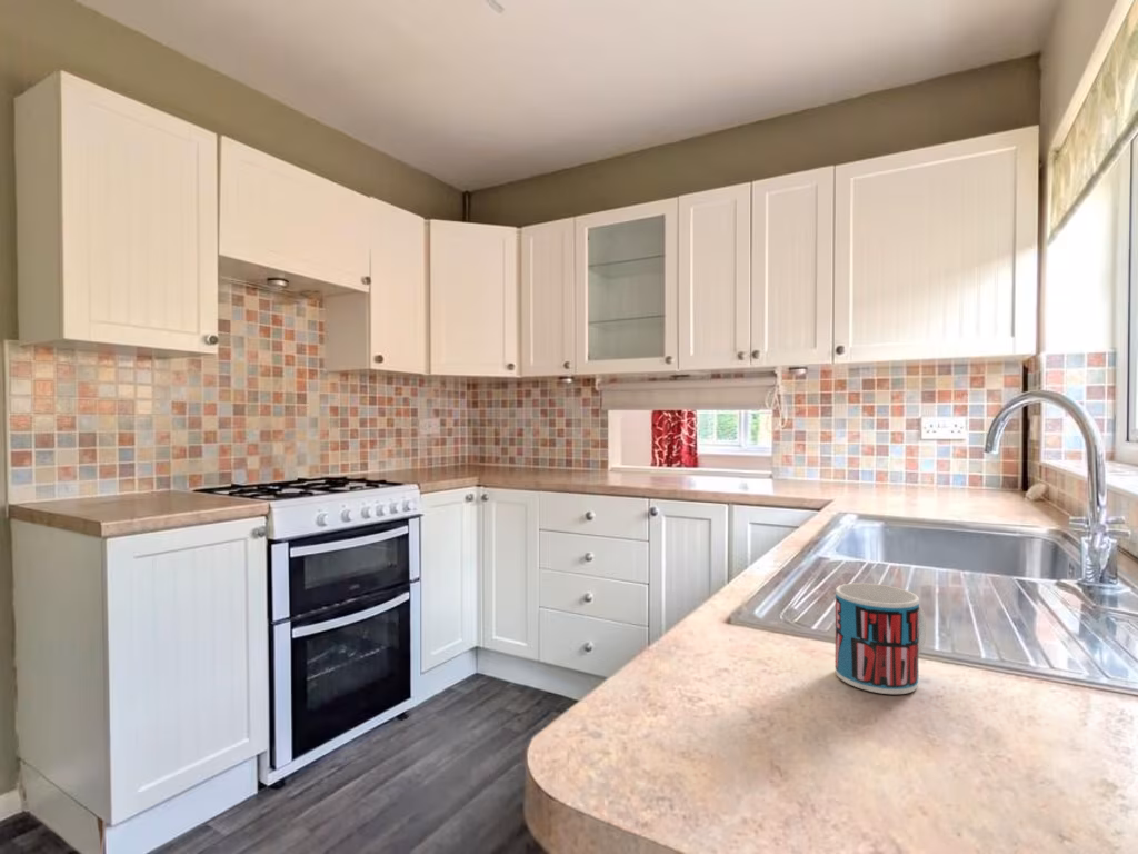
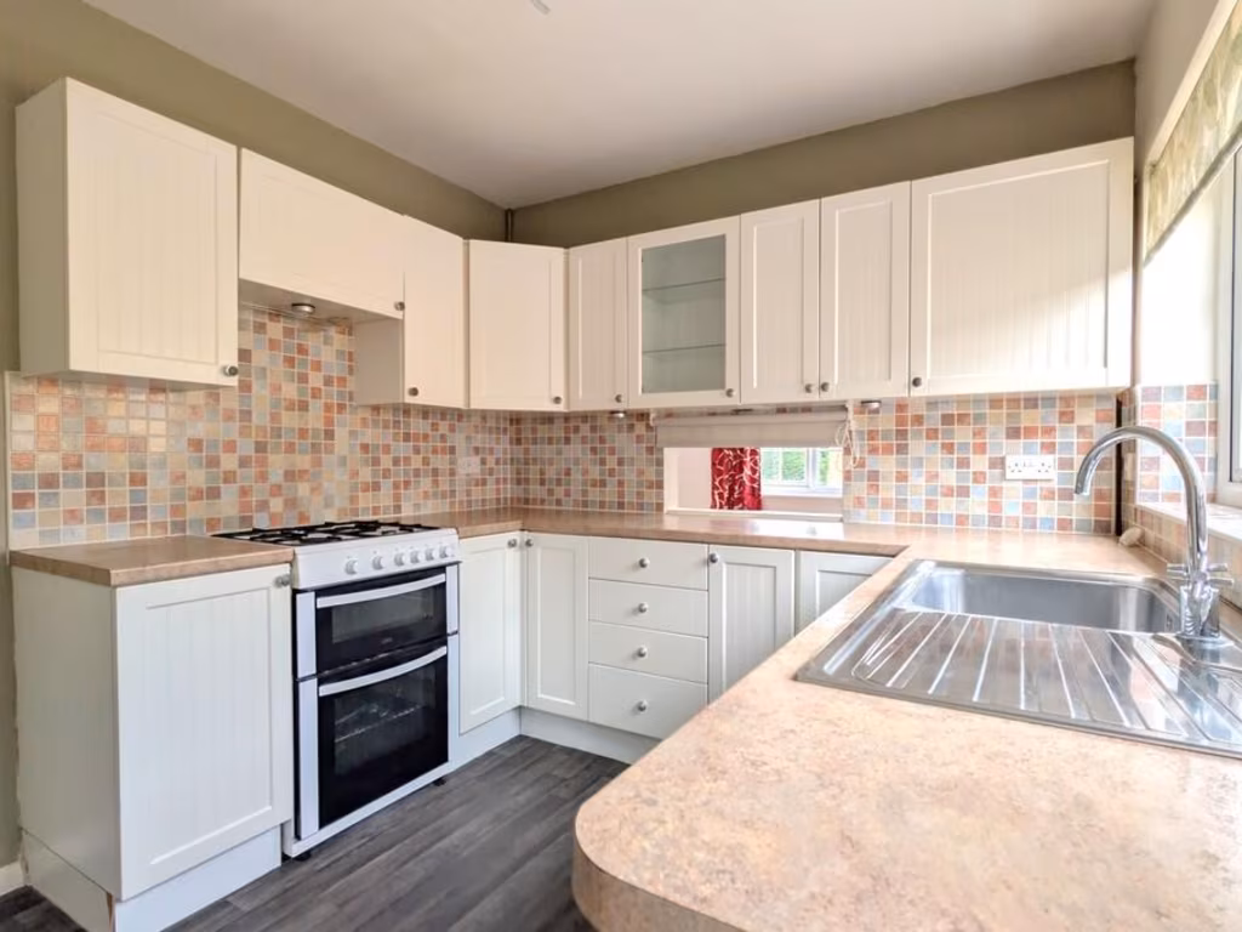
- mug [835,582,927,695]
